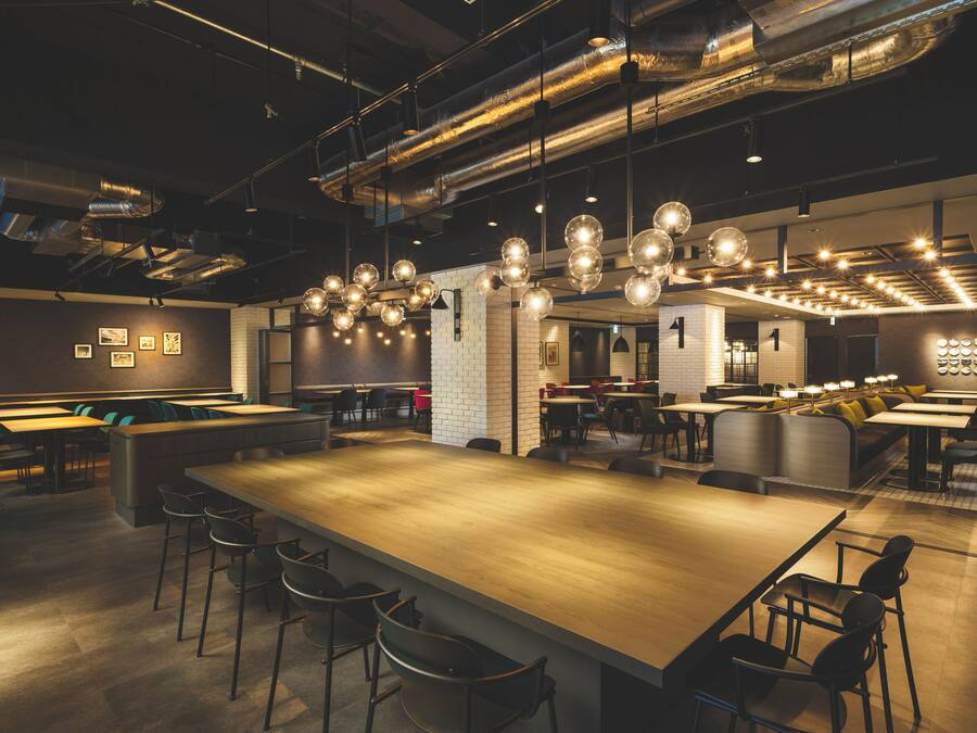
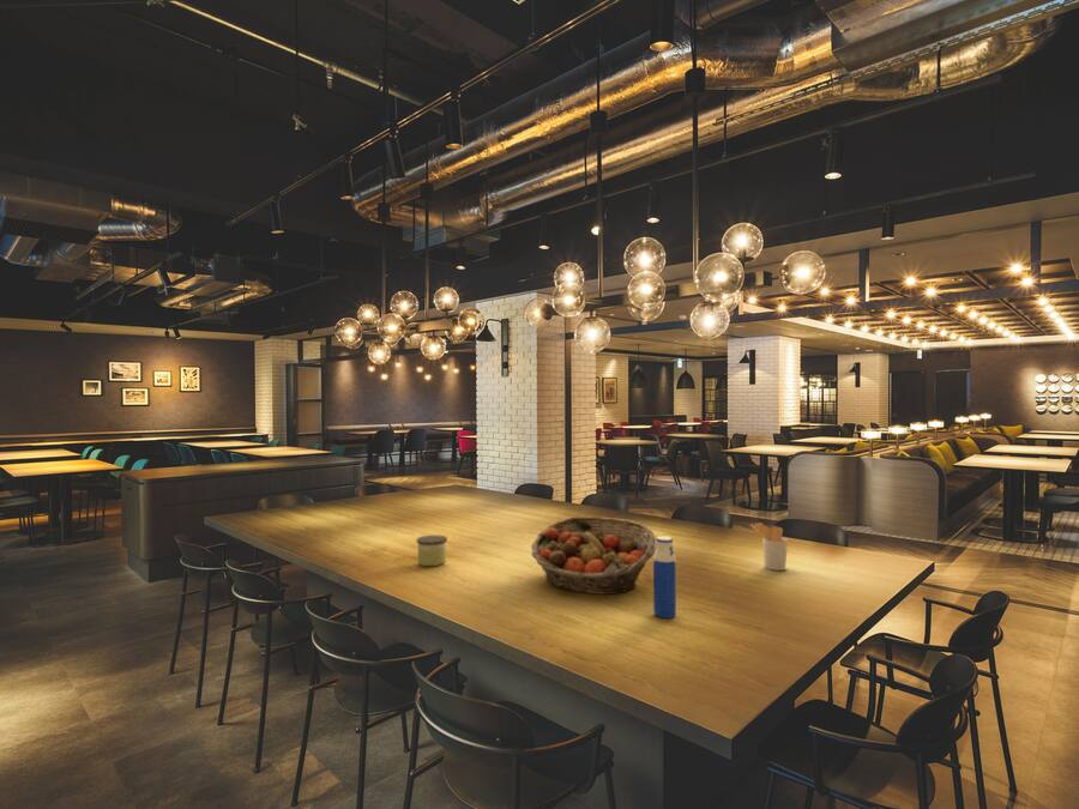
+ utensil holder [749,521,789,572]
+ fruit basket [530,515,657,596]
+ candle [416,533,448,567]
+ water bottle [652,535,677,620]
